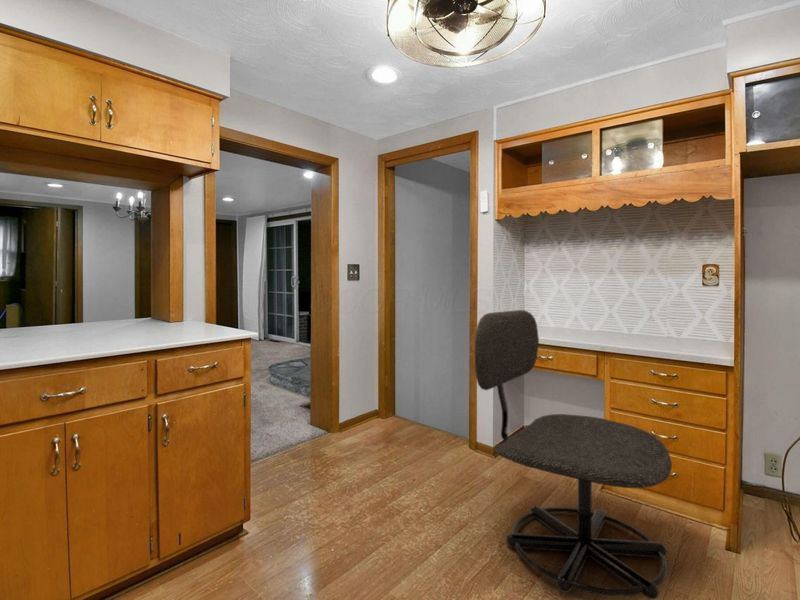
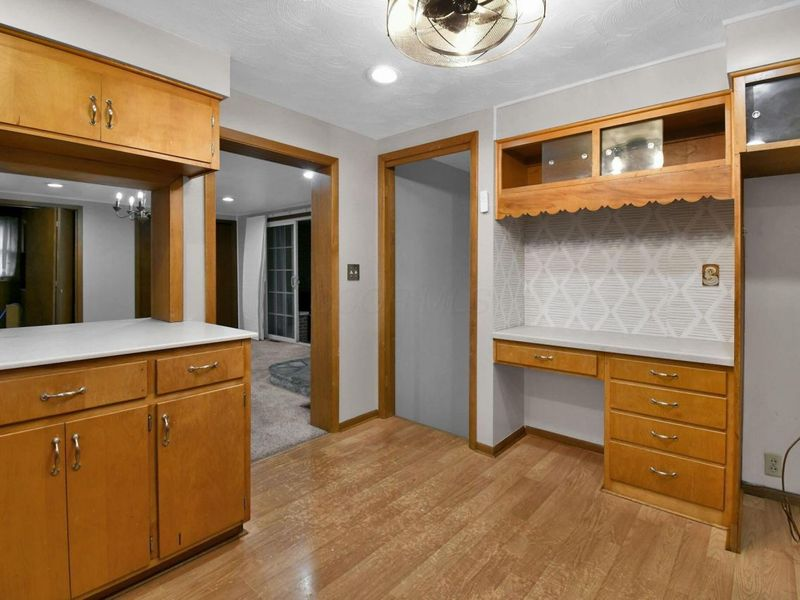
- office chair [474,309,673,600]
